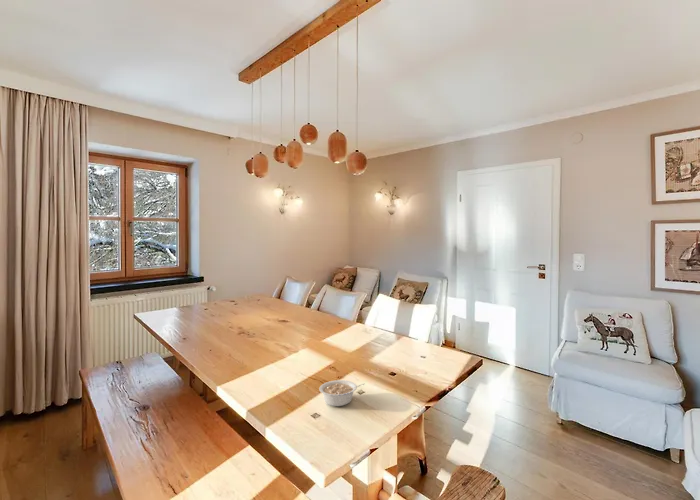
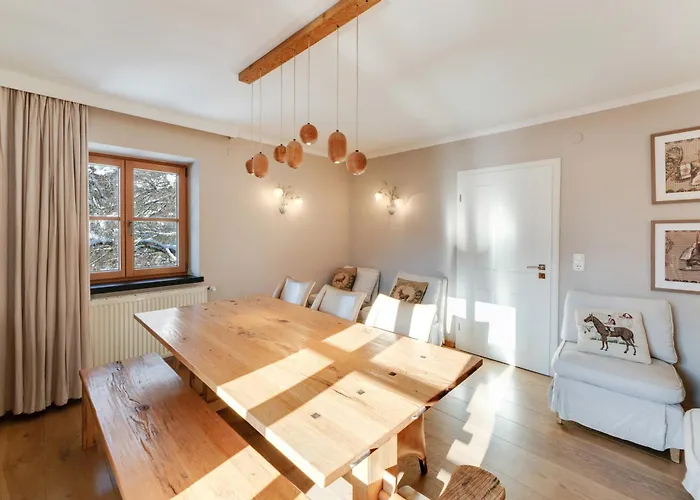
- legume [318,379,365,407]
